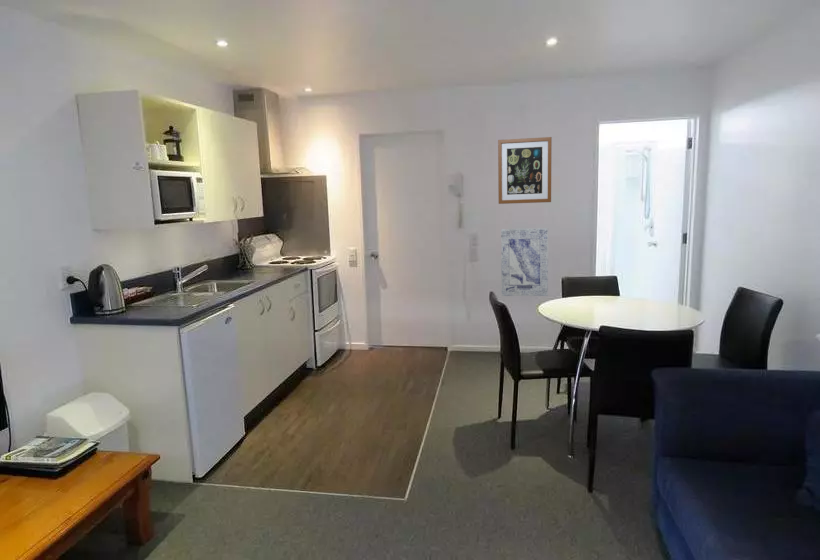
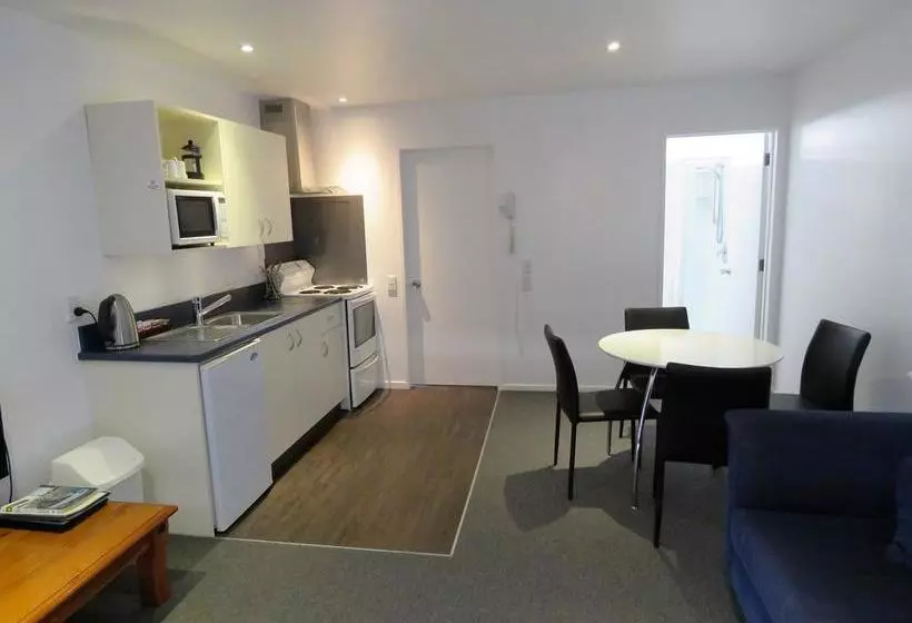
- wall art [500,227,549,297]
- wall art [497,136,553,205]
